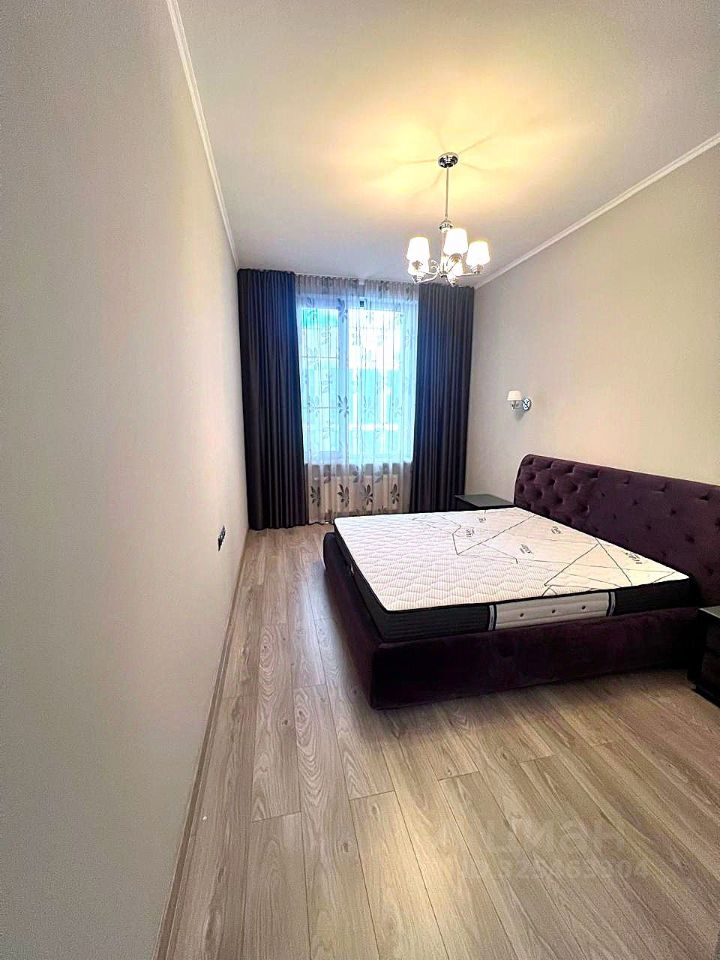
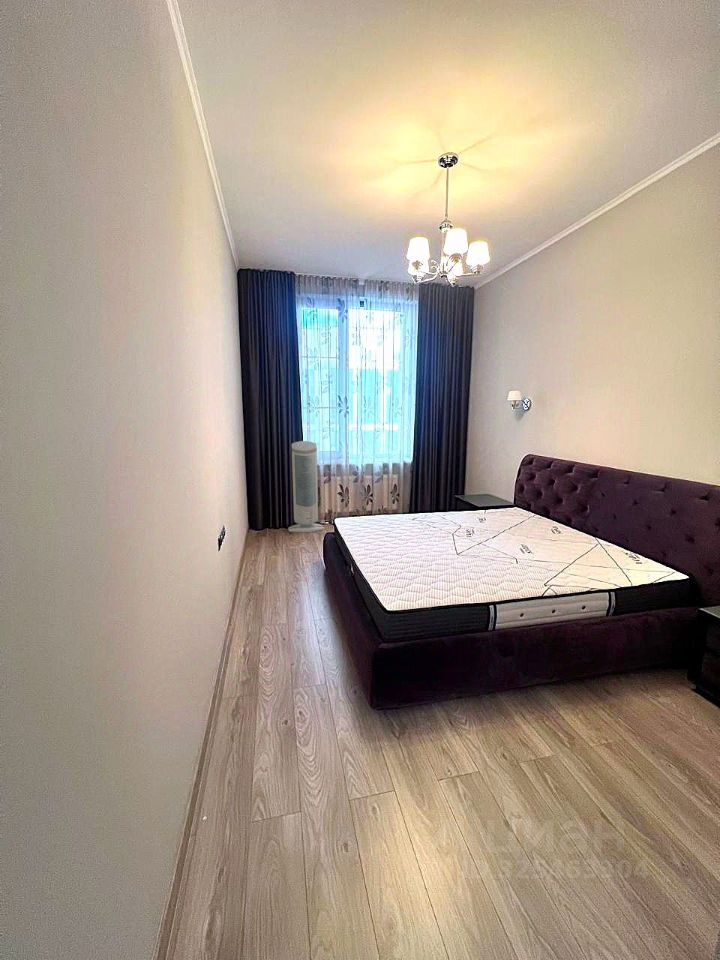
+ air purifier [287,440,325,533]
